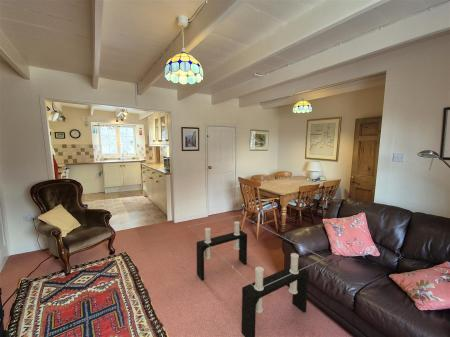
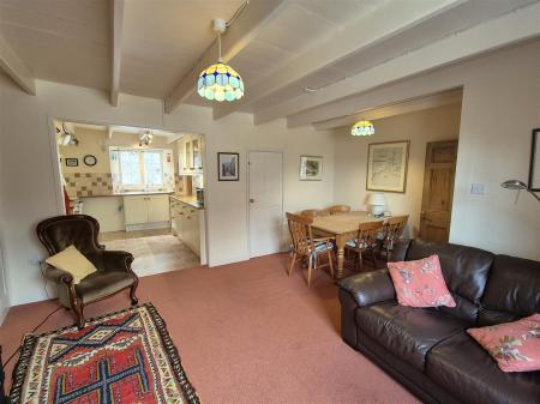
- coffee table [187,214,326,337]
